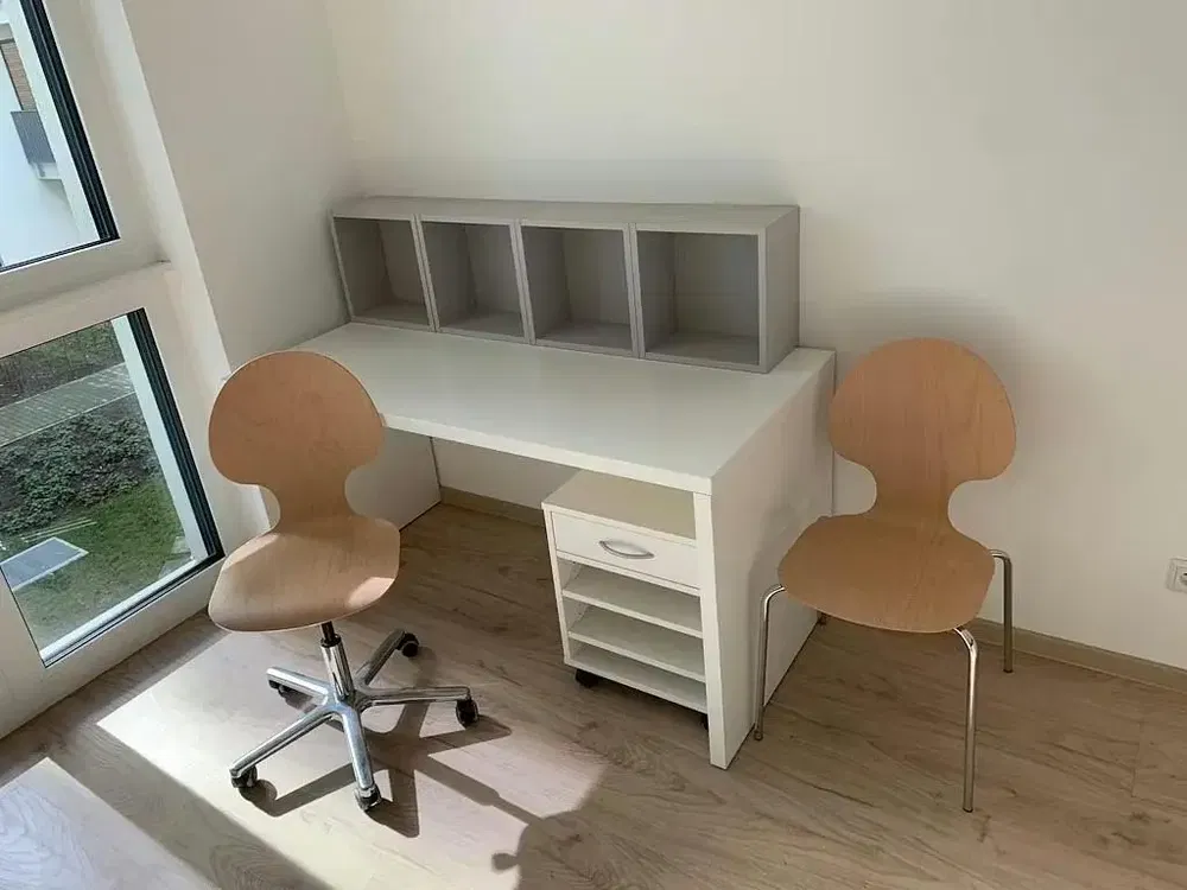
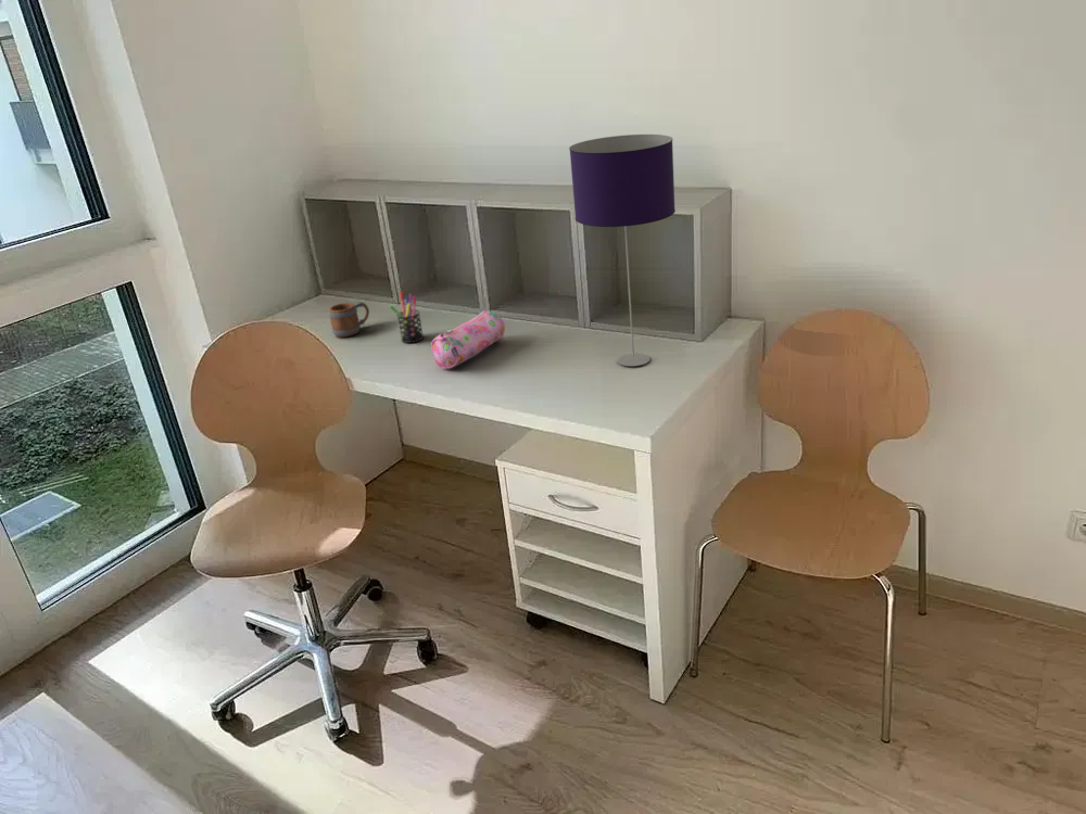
+ pencil case [430,309,506,370]
+ pen holder [388,291,425,344]
+ table lamp [568,133,677,367]
+ mug [327,301,370,338]
